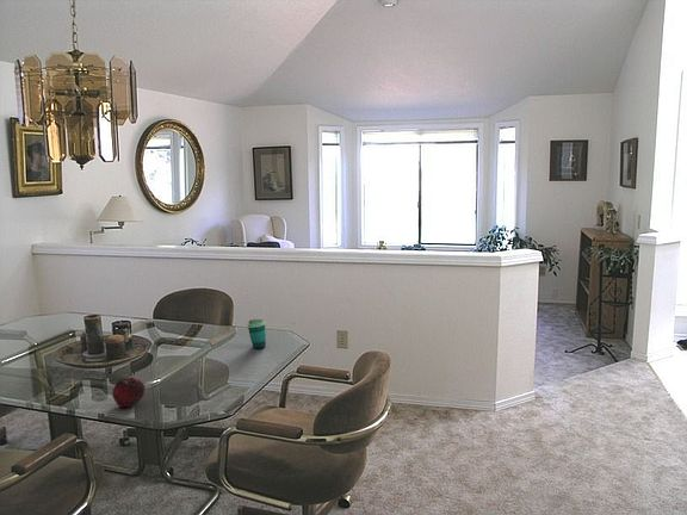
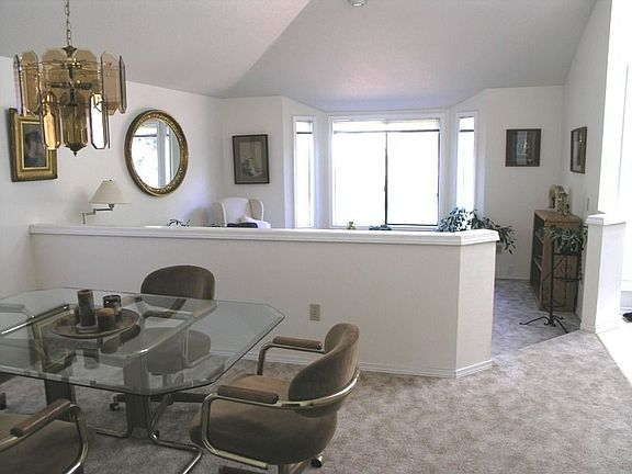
- fruit [112,377,147,409]
- cup [247,318,267,349]
